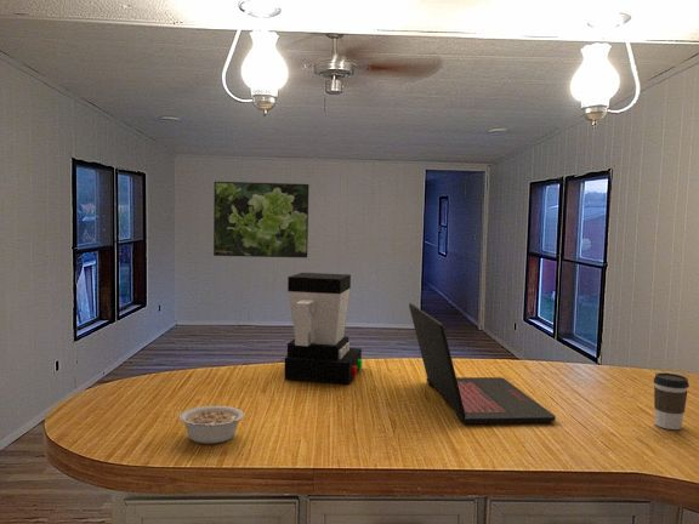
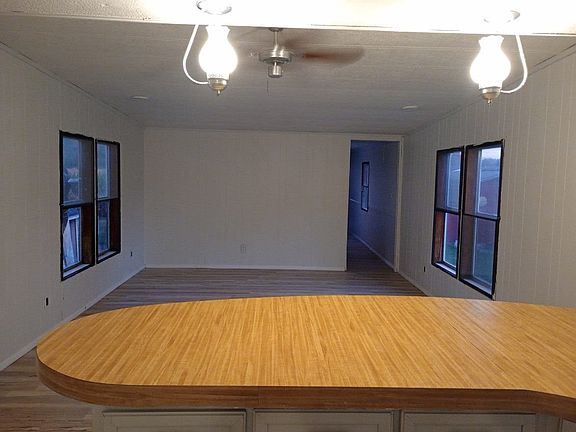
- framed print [212,181,309,258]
- coffee cup [653,372,691,431]
- legume [178,405,246,445]
- coffee maker [283,272,363,386]
- laptop [408,302,557,425]
